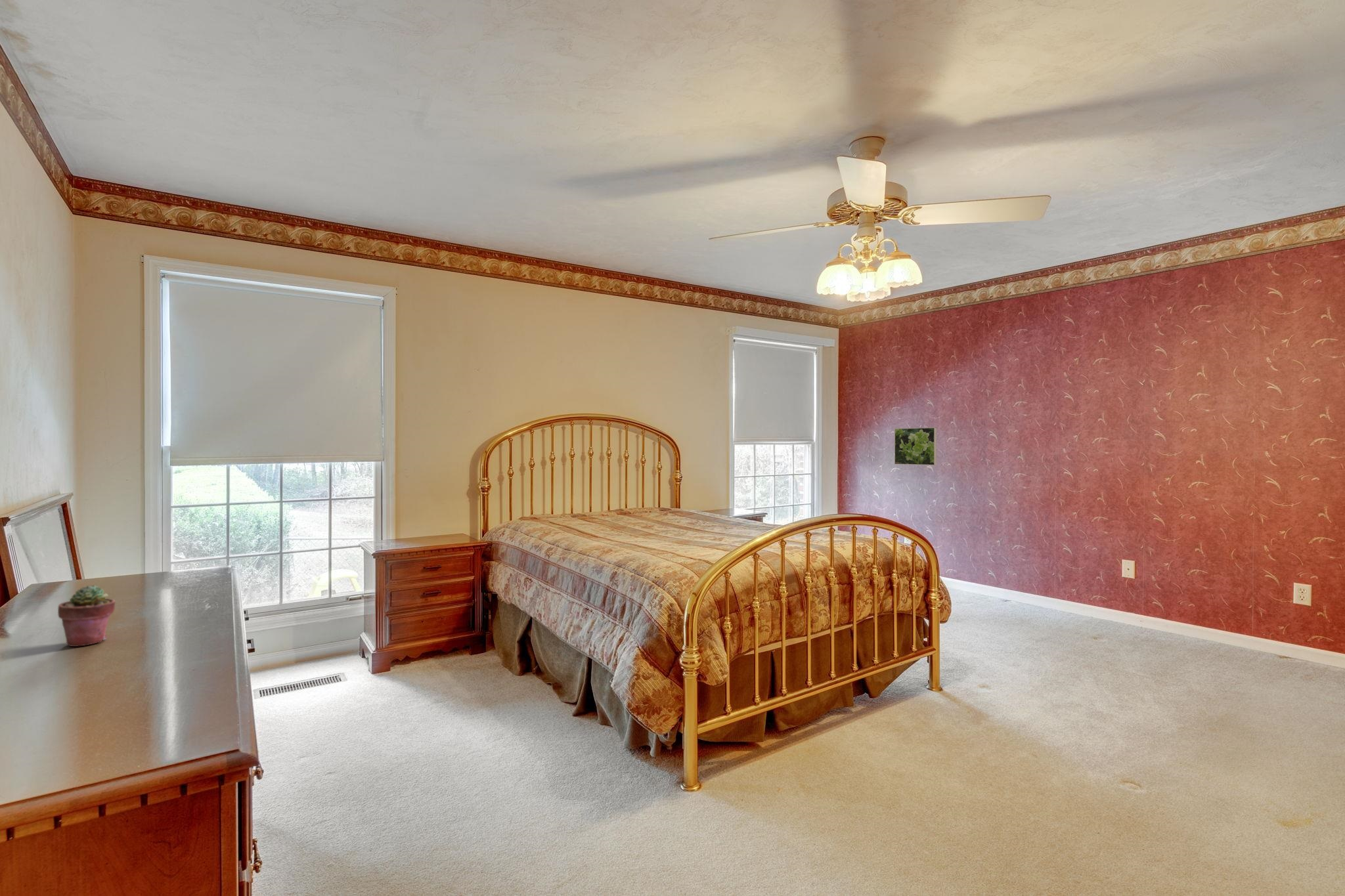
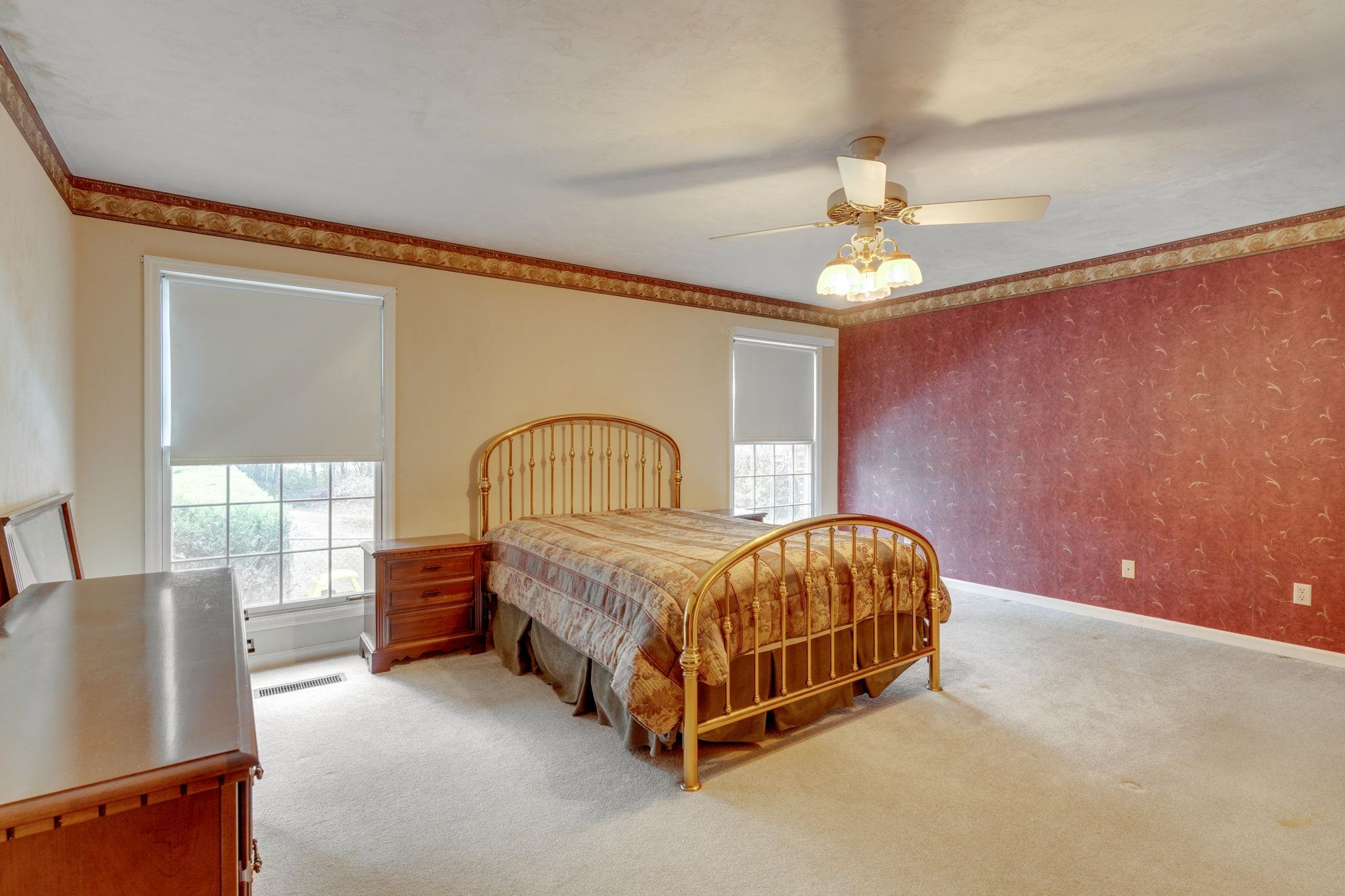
- potted succulent [57,584,116,647]
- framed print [894,427,937,466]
